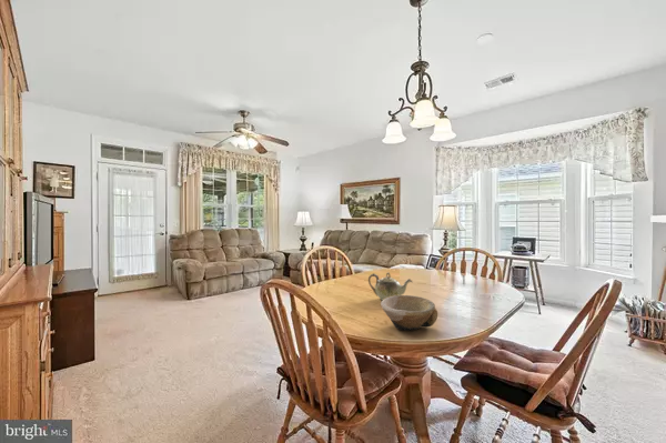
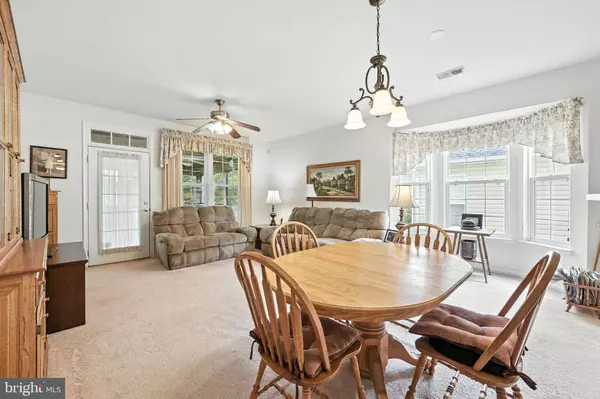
- bowl [380,294,438,332]
- teapot [367,271,414,301]
